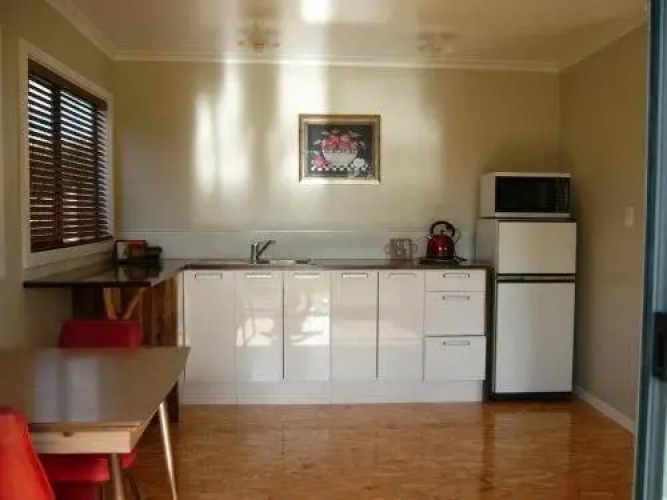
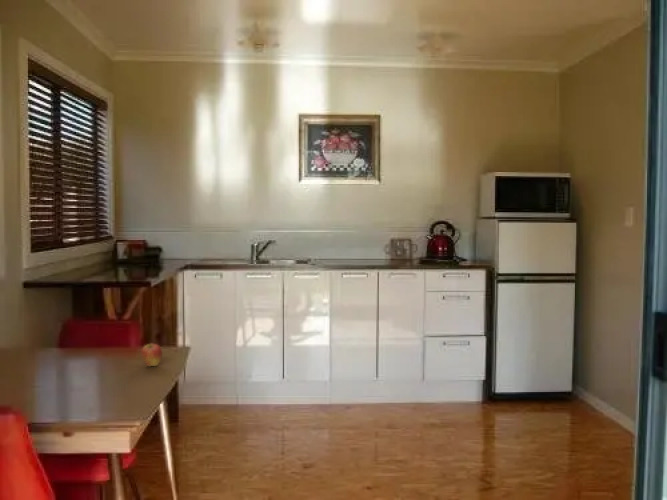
+ fruit [140,342,163,367]
